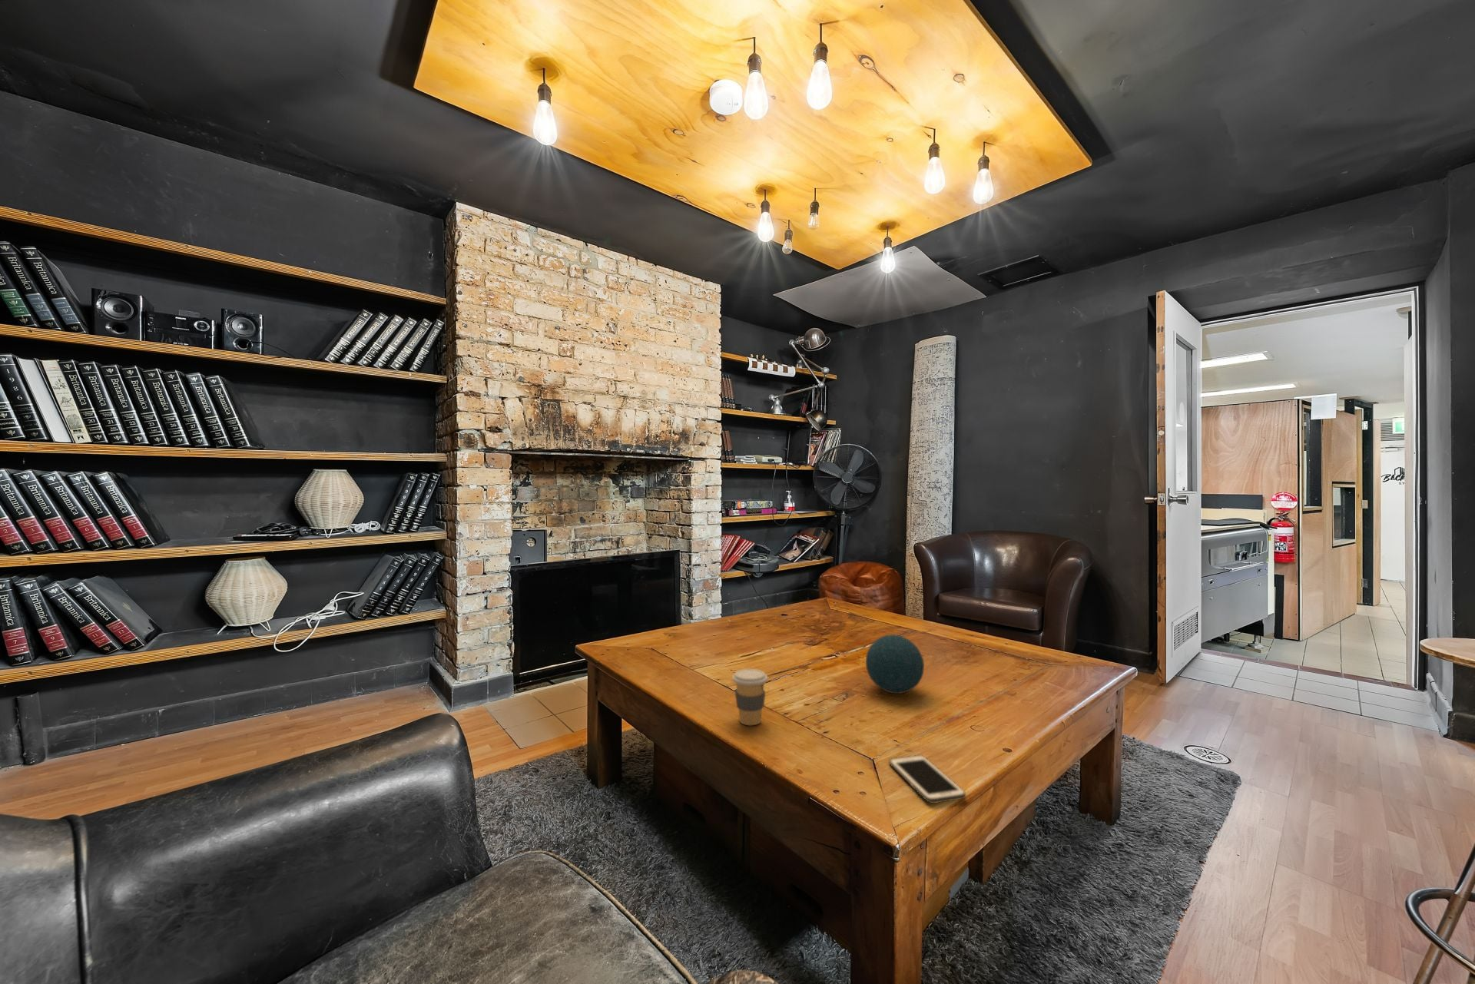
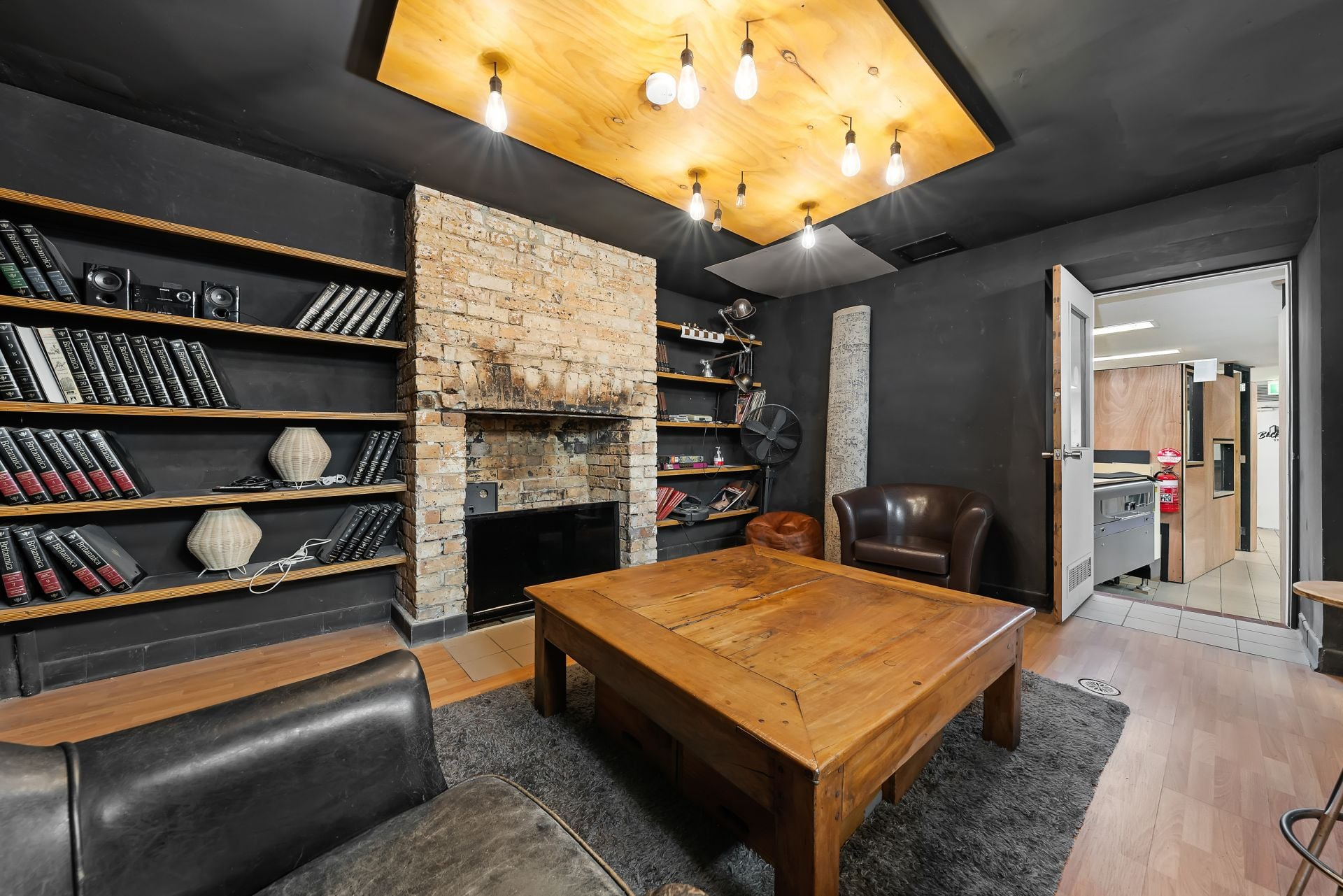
- decorative orb [865,634,925,694]
- cell phone [889,754,966,804]
- coffee cup [731,669,768,726]
